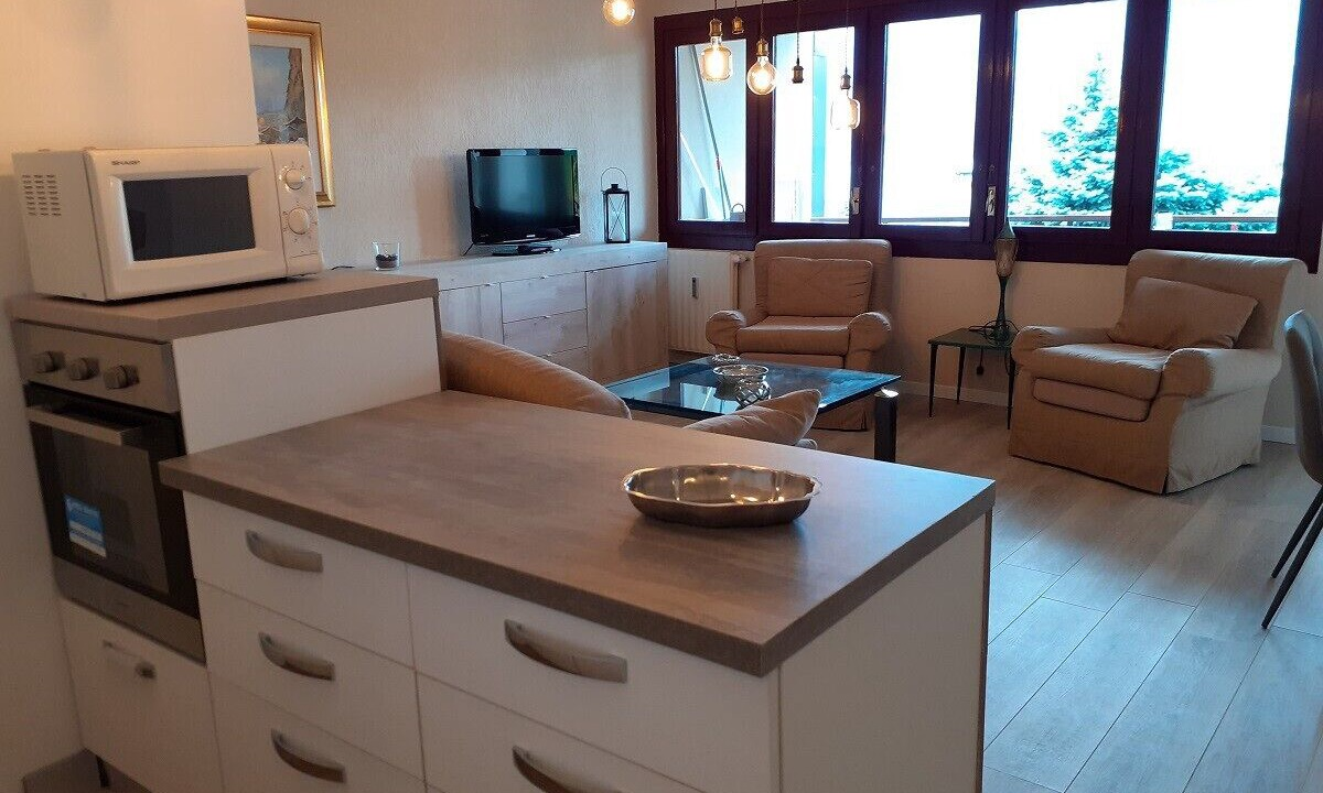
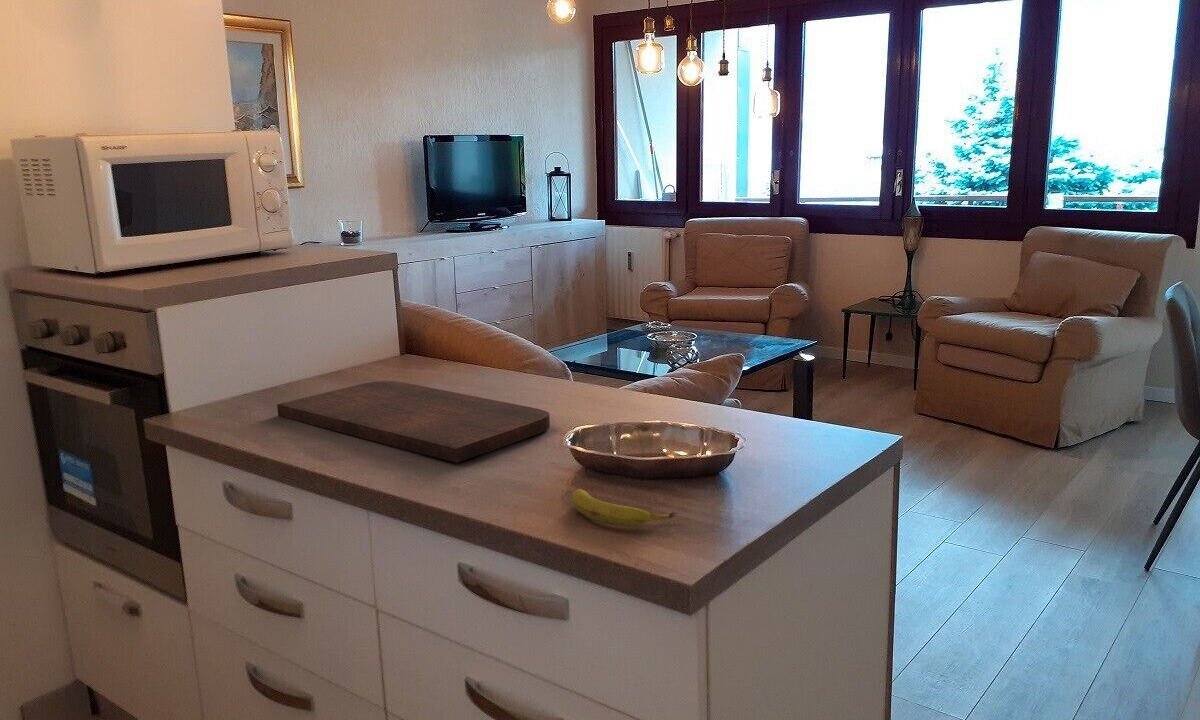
+ banana [570,488,679,528]
+ cutting board [276,380,551,463]
